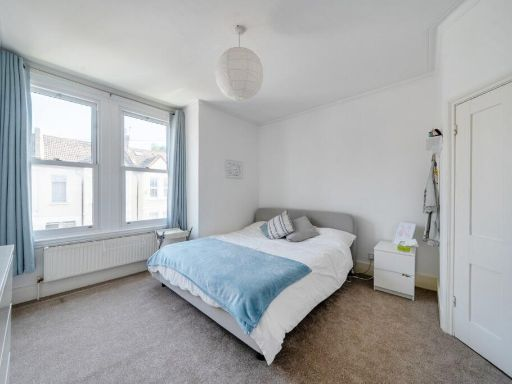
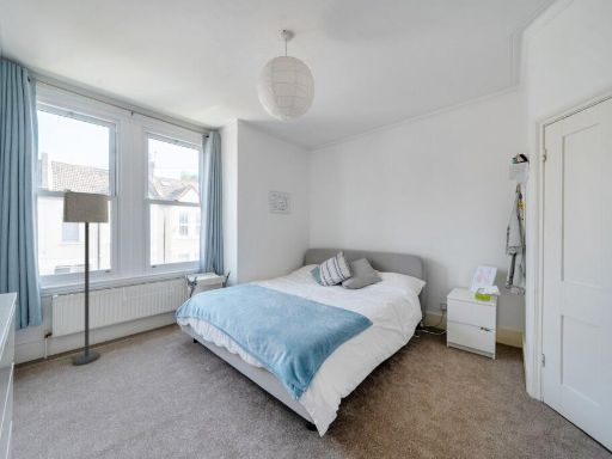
+ lamp [62,191,110,366]
